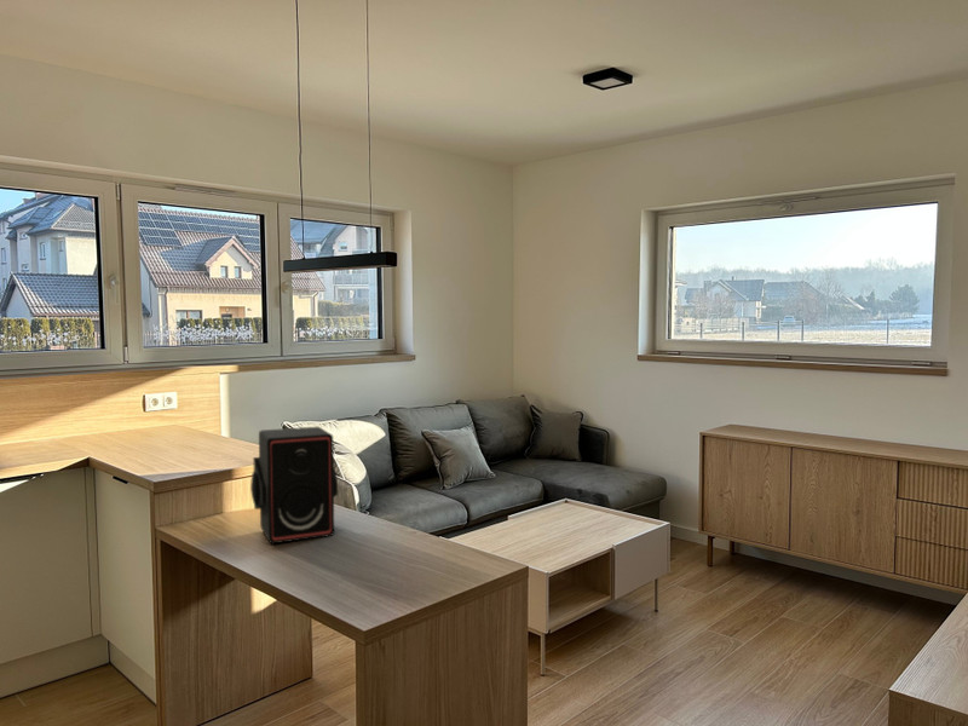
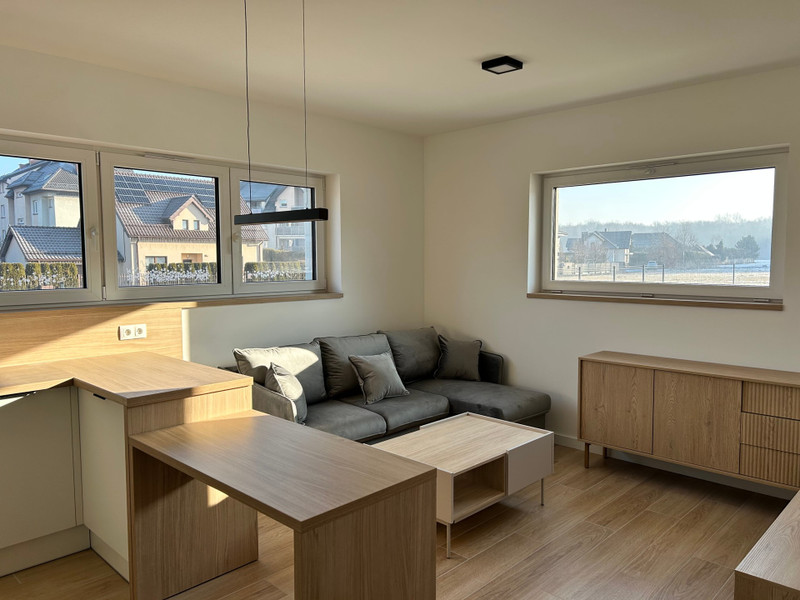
- stereo [249,426,339,544]
